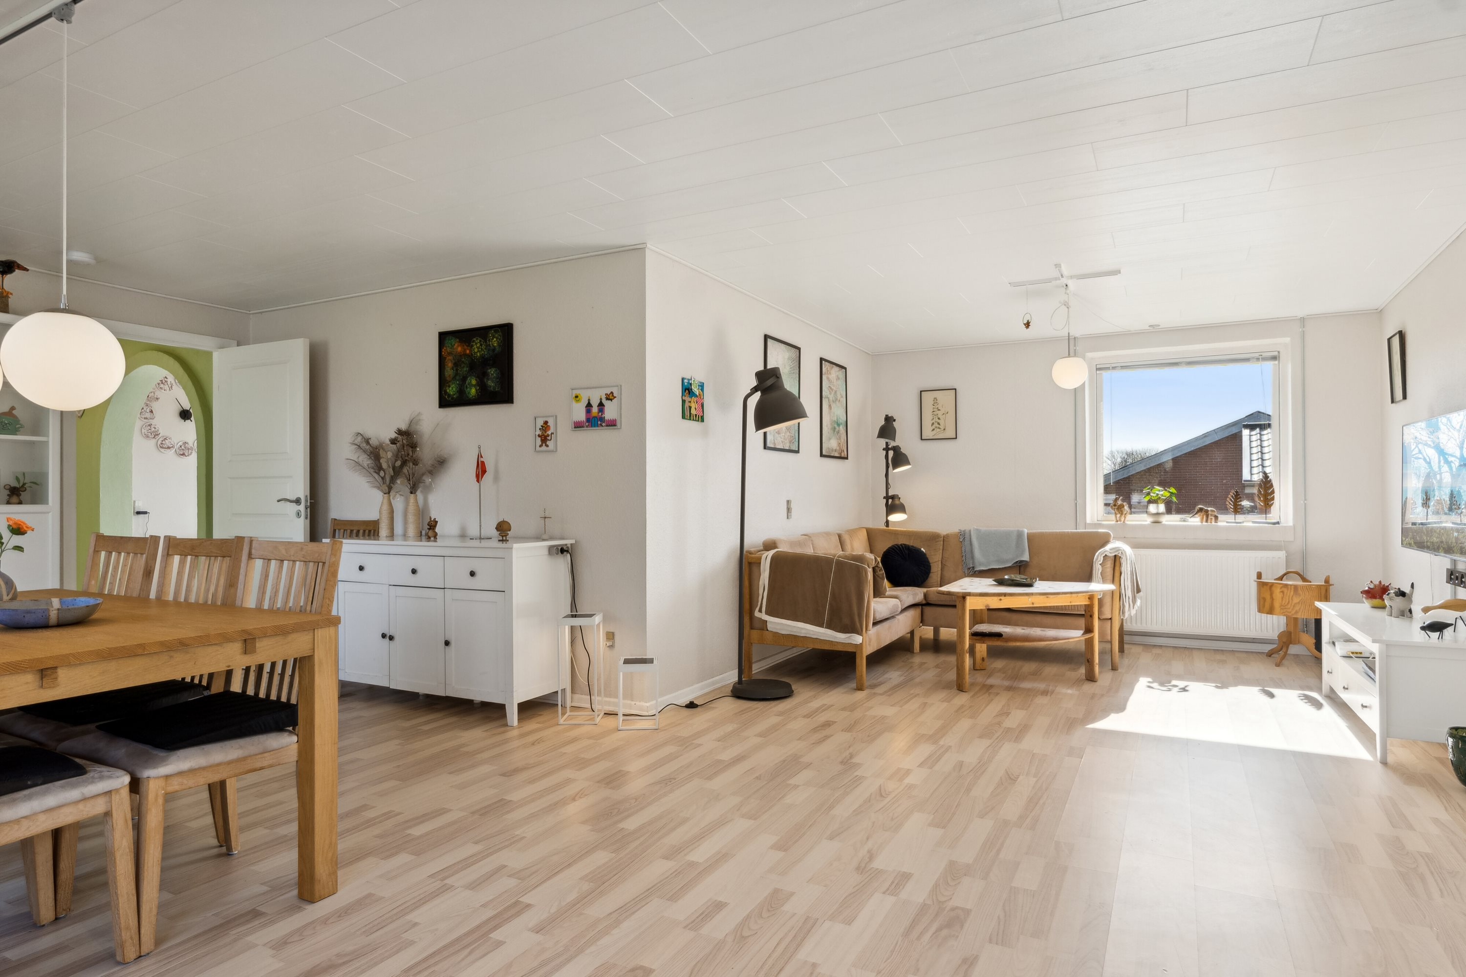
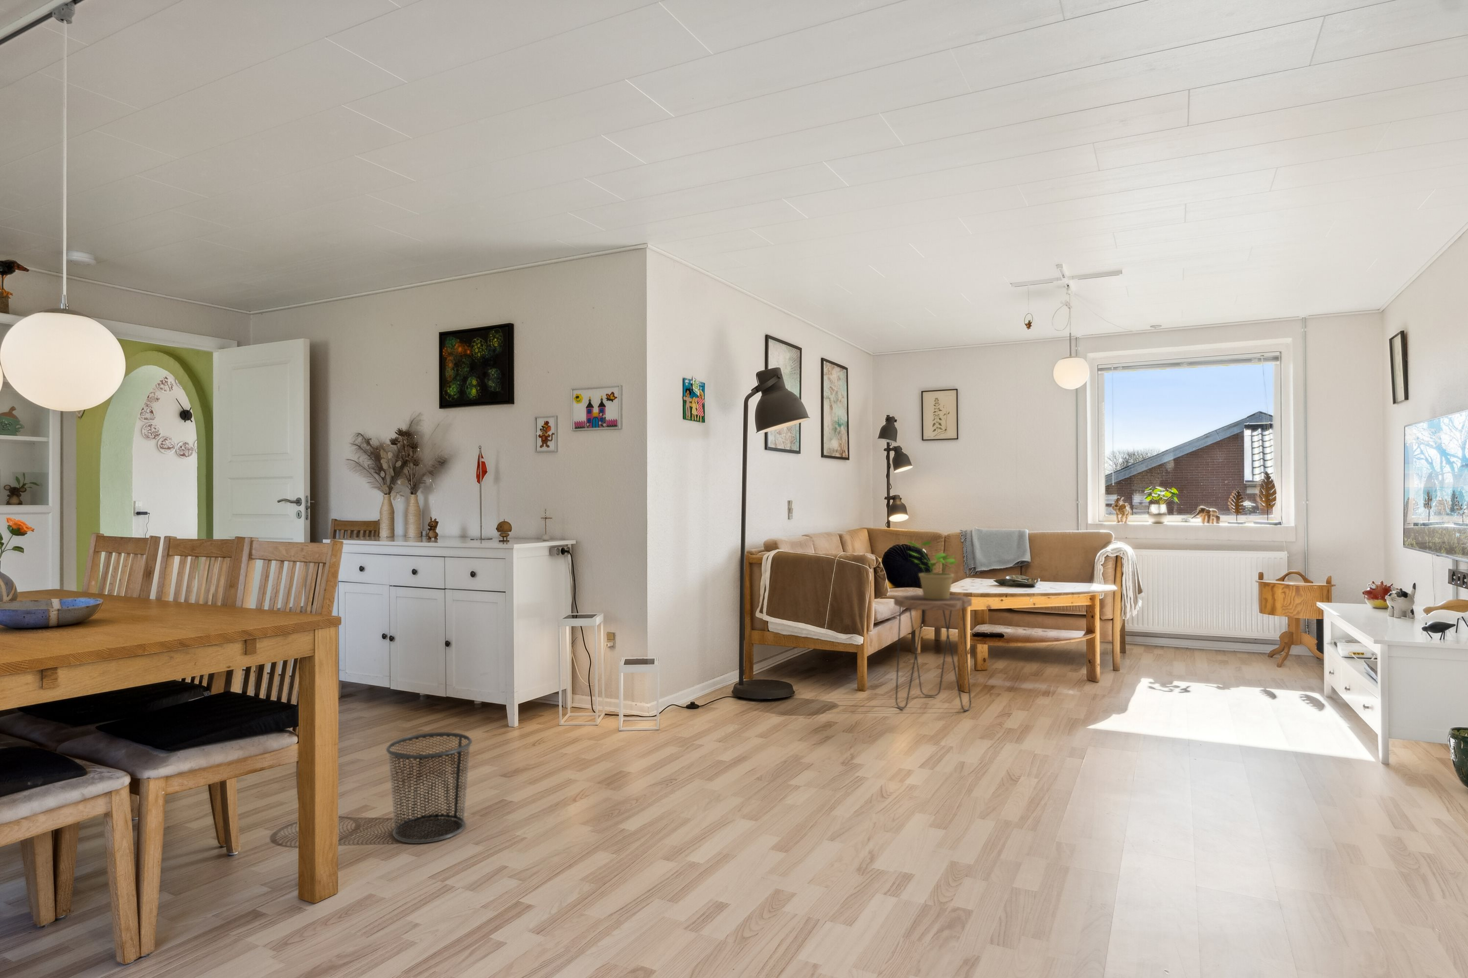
+ side table [893,594,972,712]
+ potted plant [907,540,958,600]
+ waste bin [386,731,473,844]
